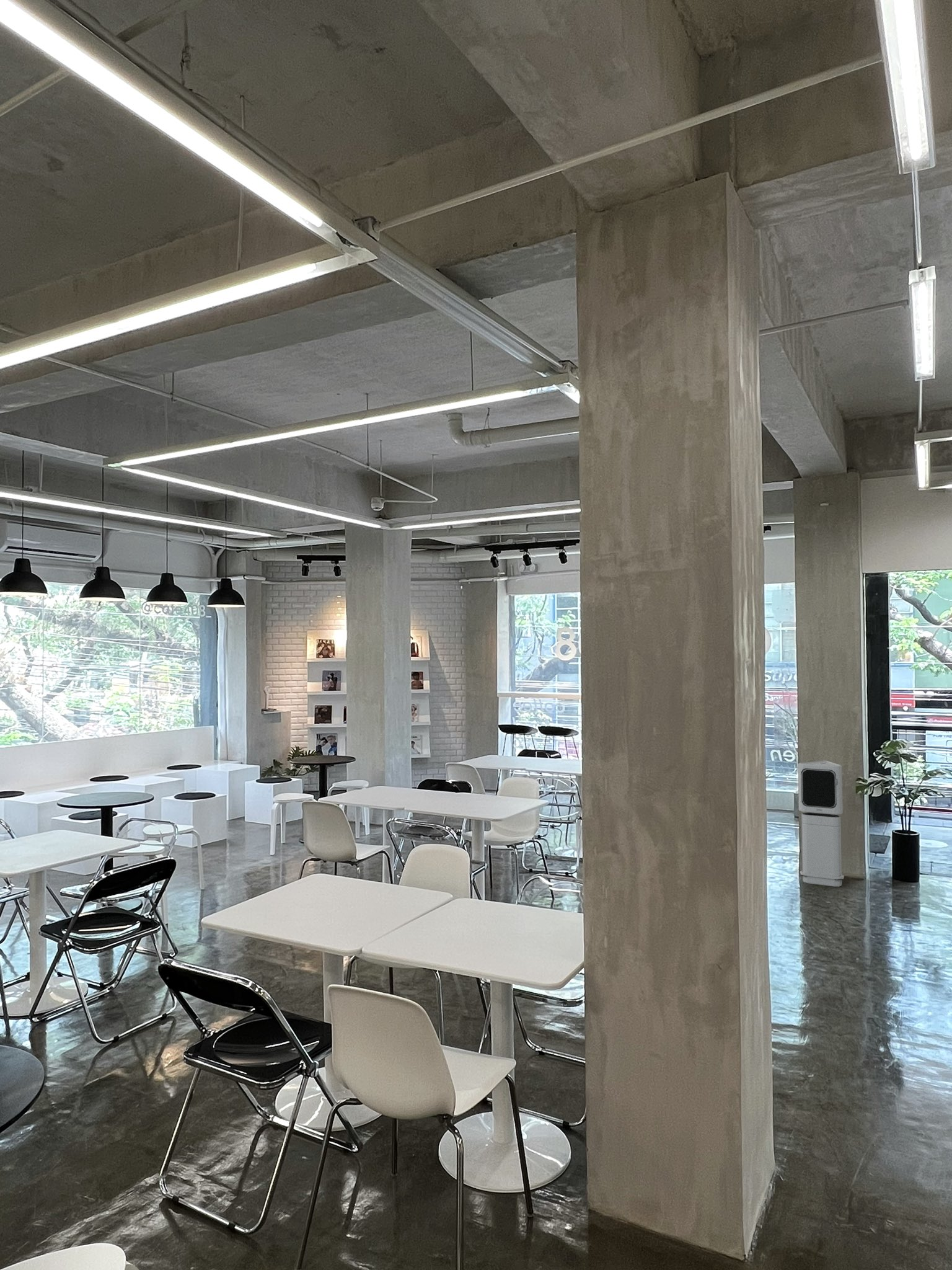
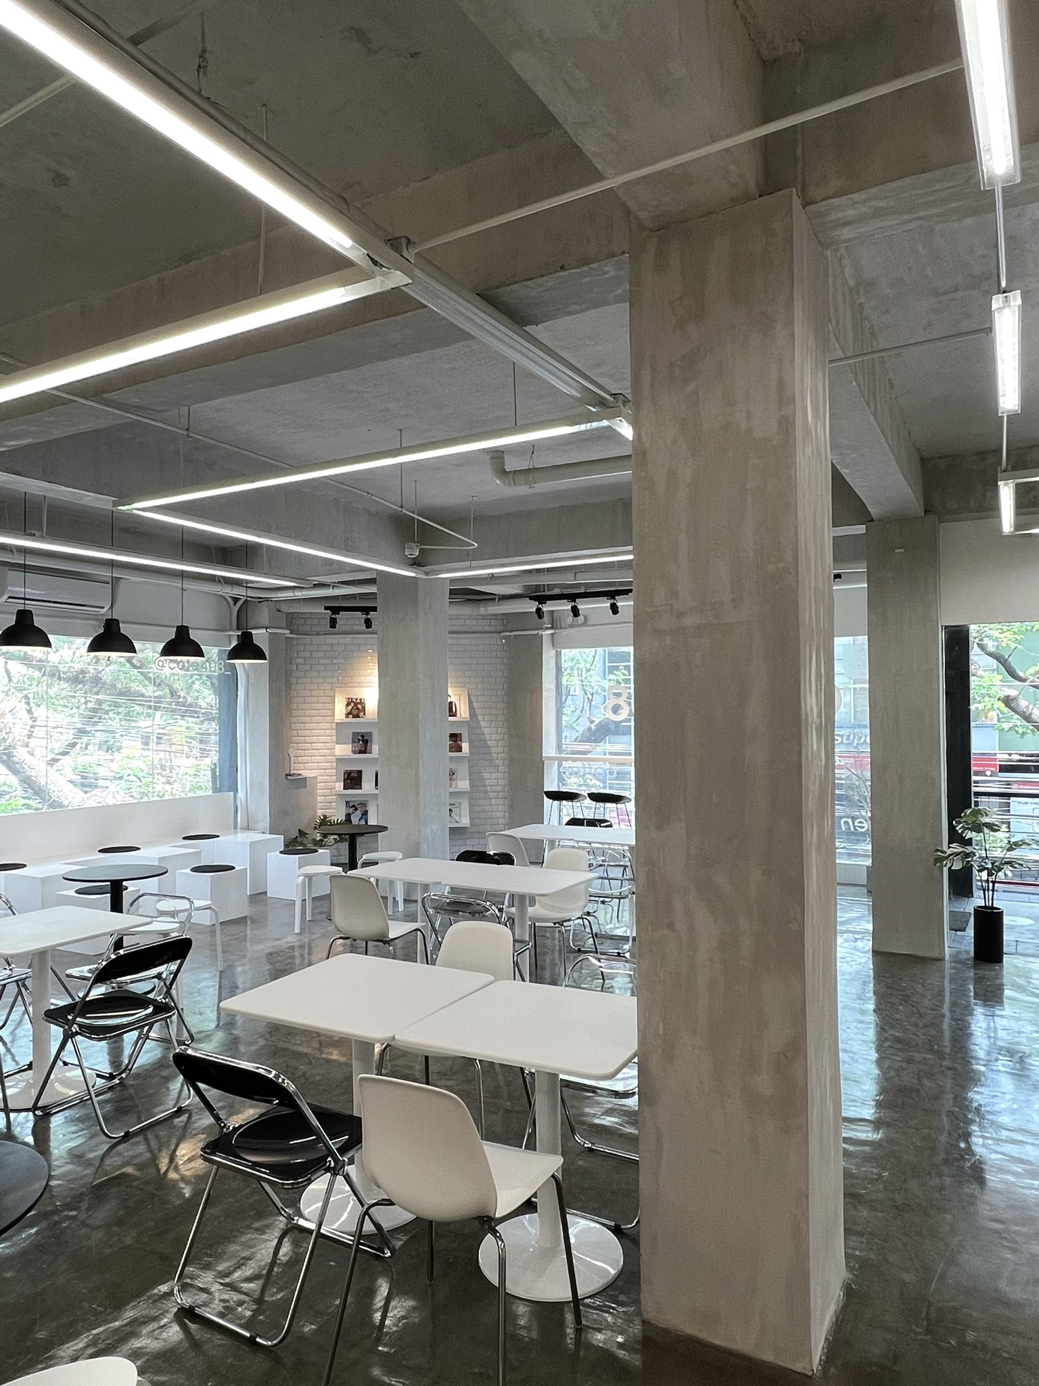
- air purifier [798,760,845,887]
